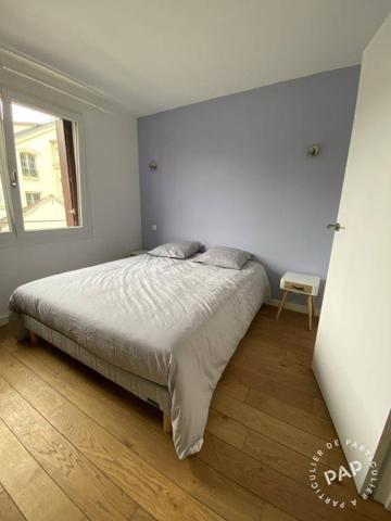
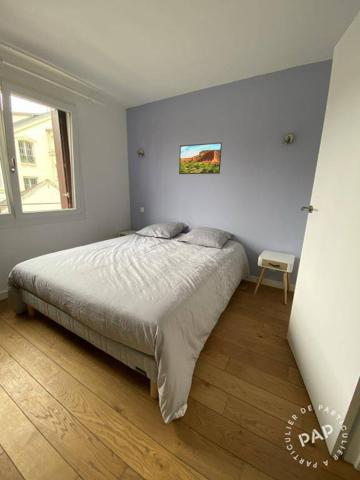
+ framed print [178,141,223,175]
